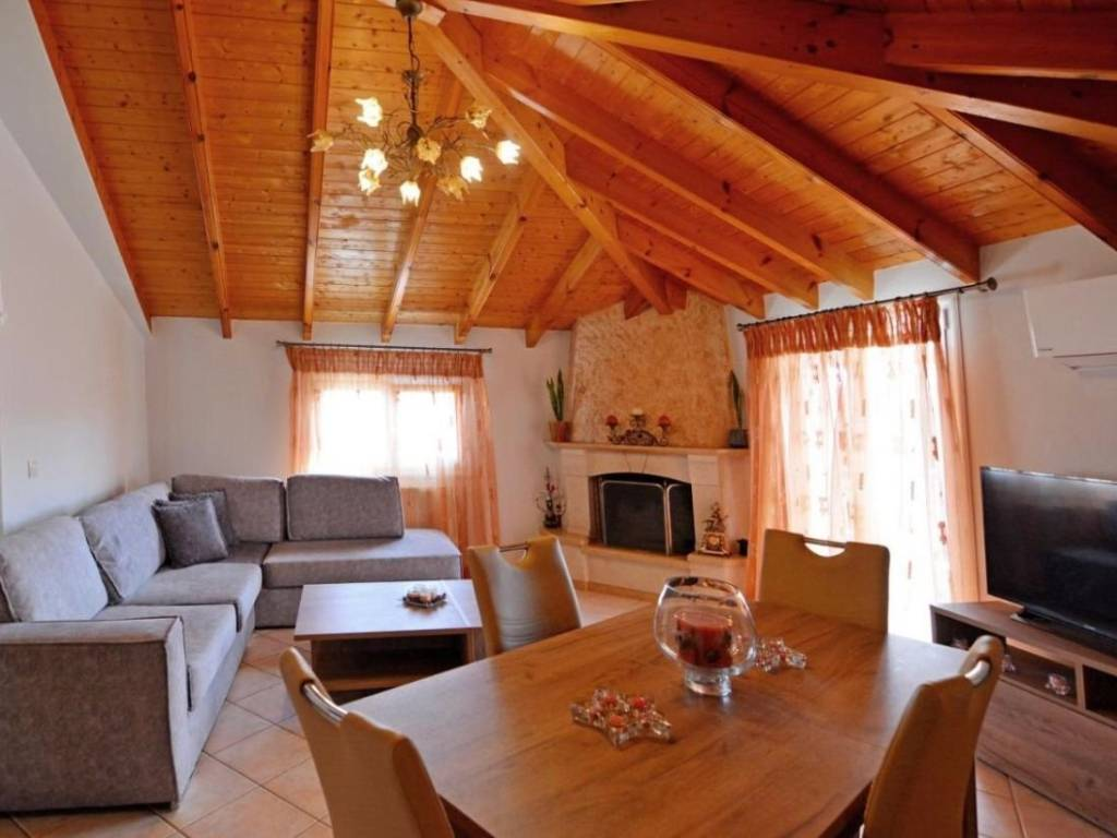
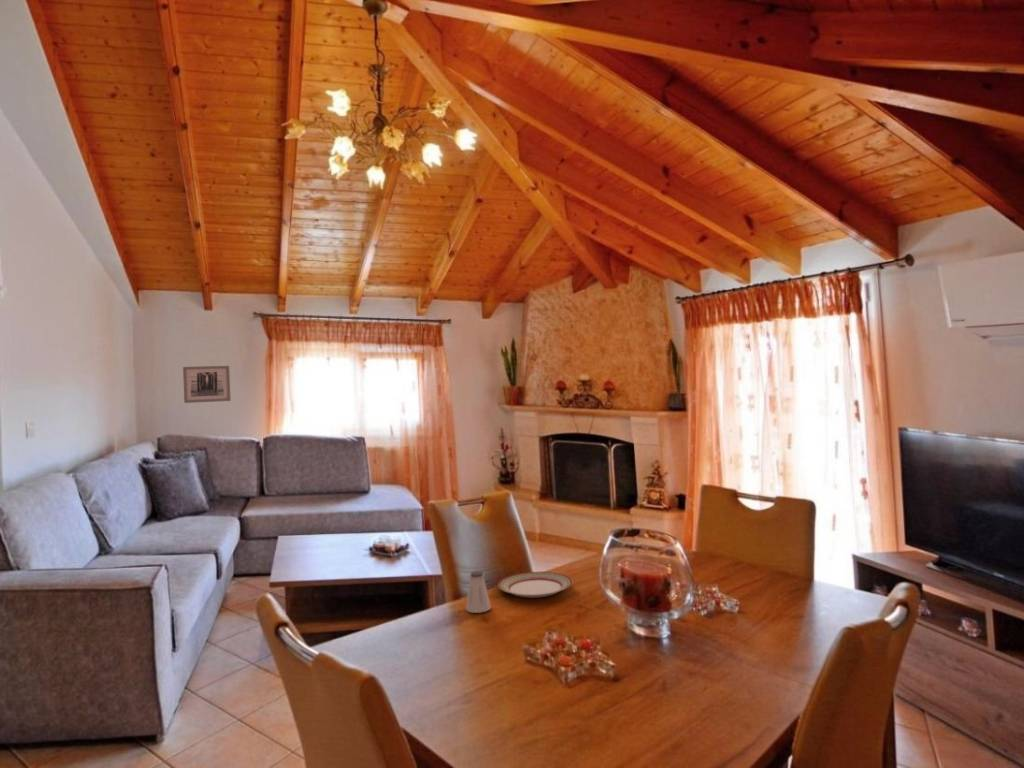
+ plate [497,571,573,599]
+ wall art [182,365,232,404]
+ saltshaker [465,570,492,614]
